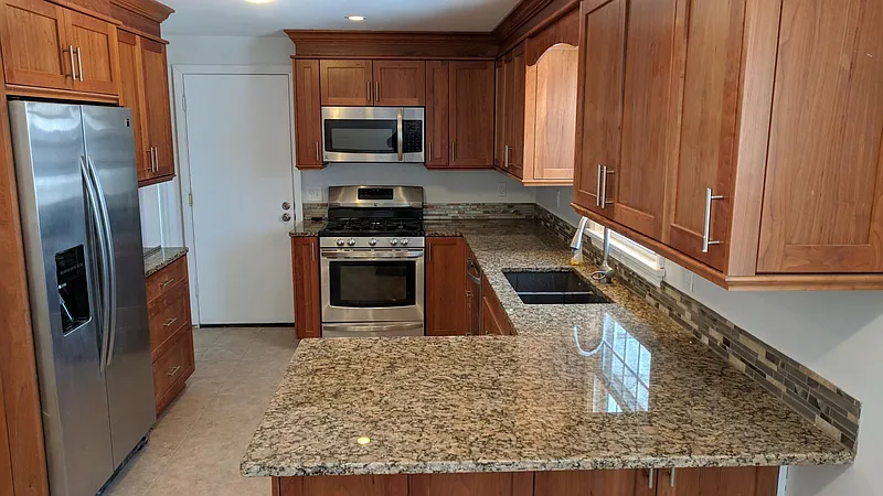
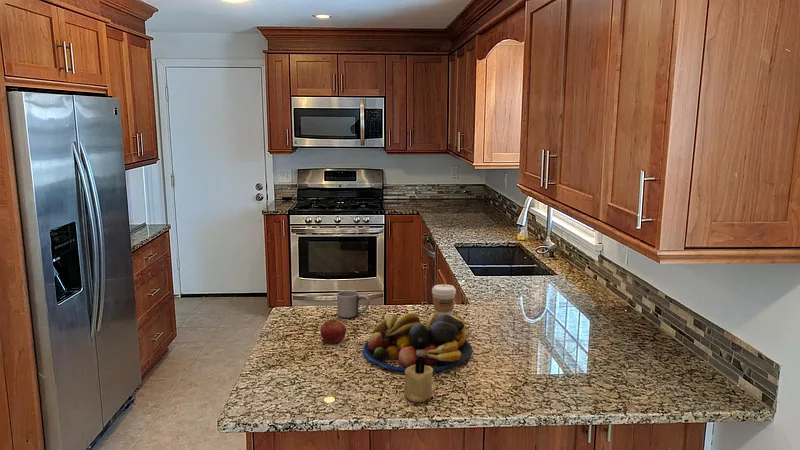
+ coffee cup [431,283,457,316]
+ fruit bowl [362,311,473,372]
+ candle [403,359,434,403]
+ apple [319,316,347,344]
+ mug [336,290,370,319]
